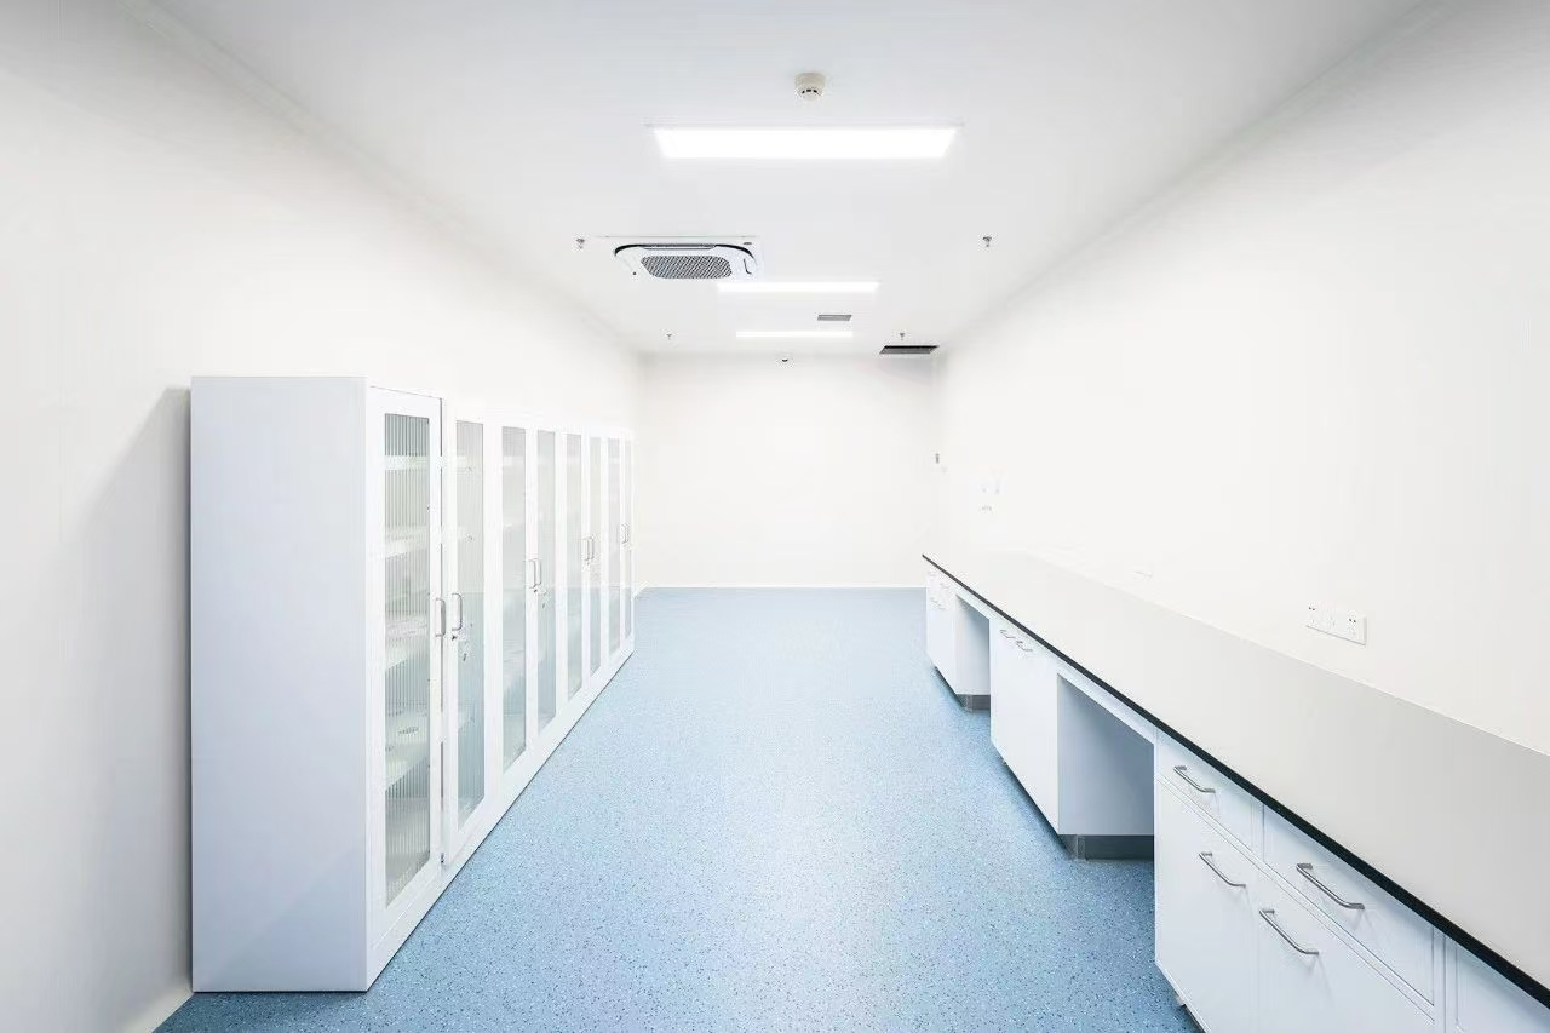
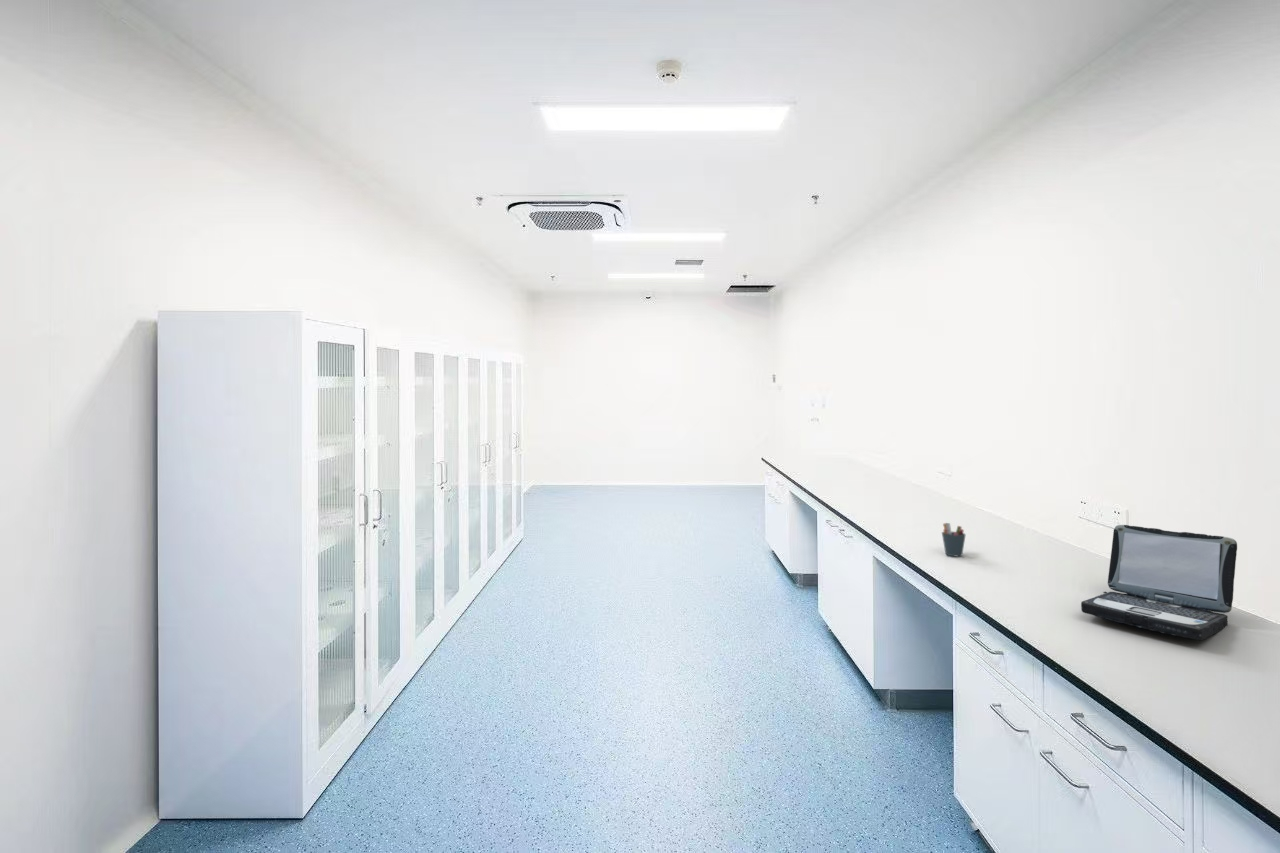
+ laptop [1080,524,1238,641]
+ pen holder [941,522,967,557]
